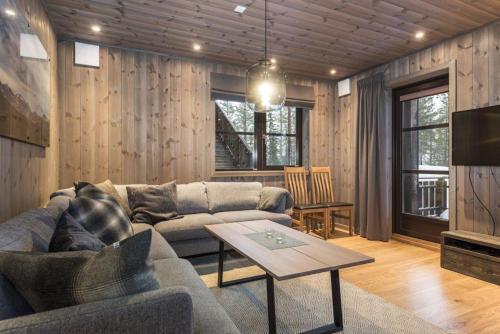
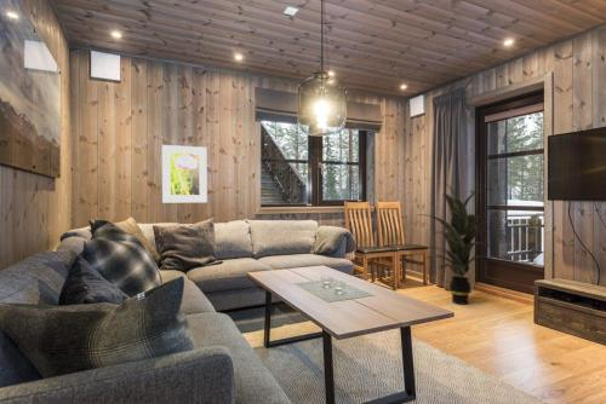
+ indoor plant [413,181,496,306]
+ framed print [161,144,208,203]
